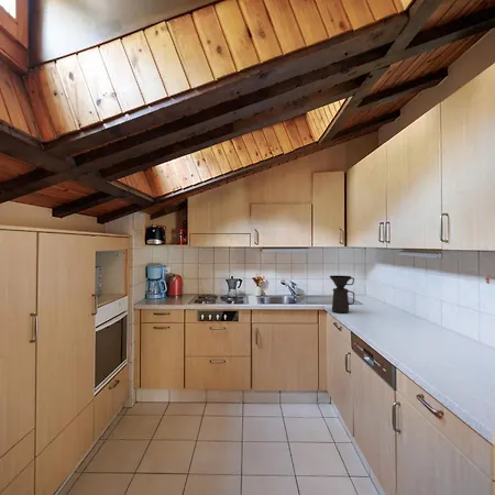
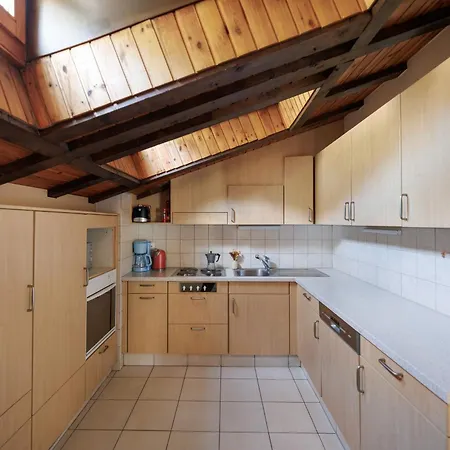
- coffee maker [329,275,355,314]
